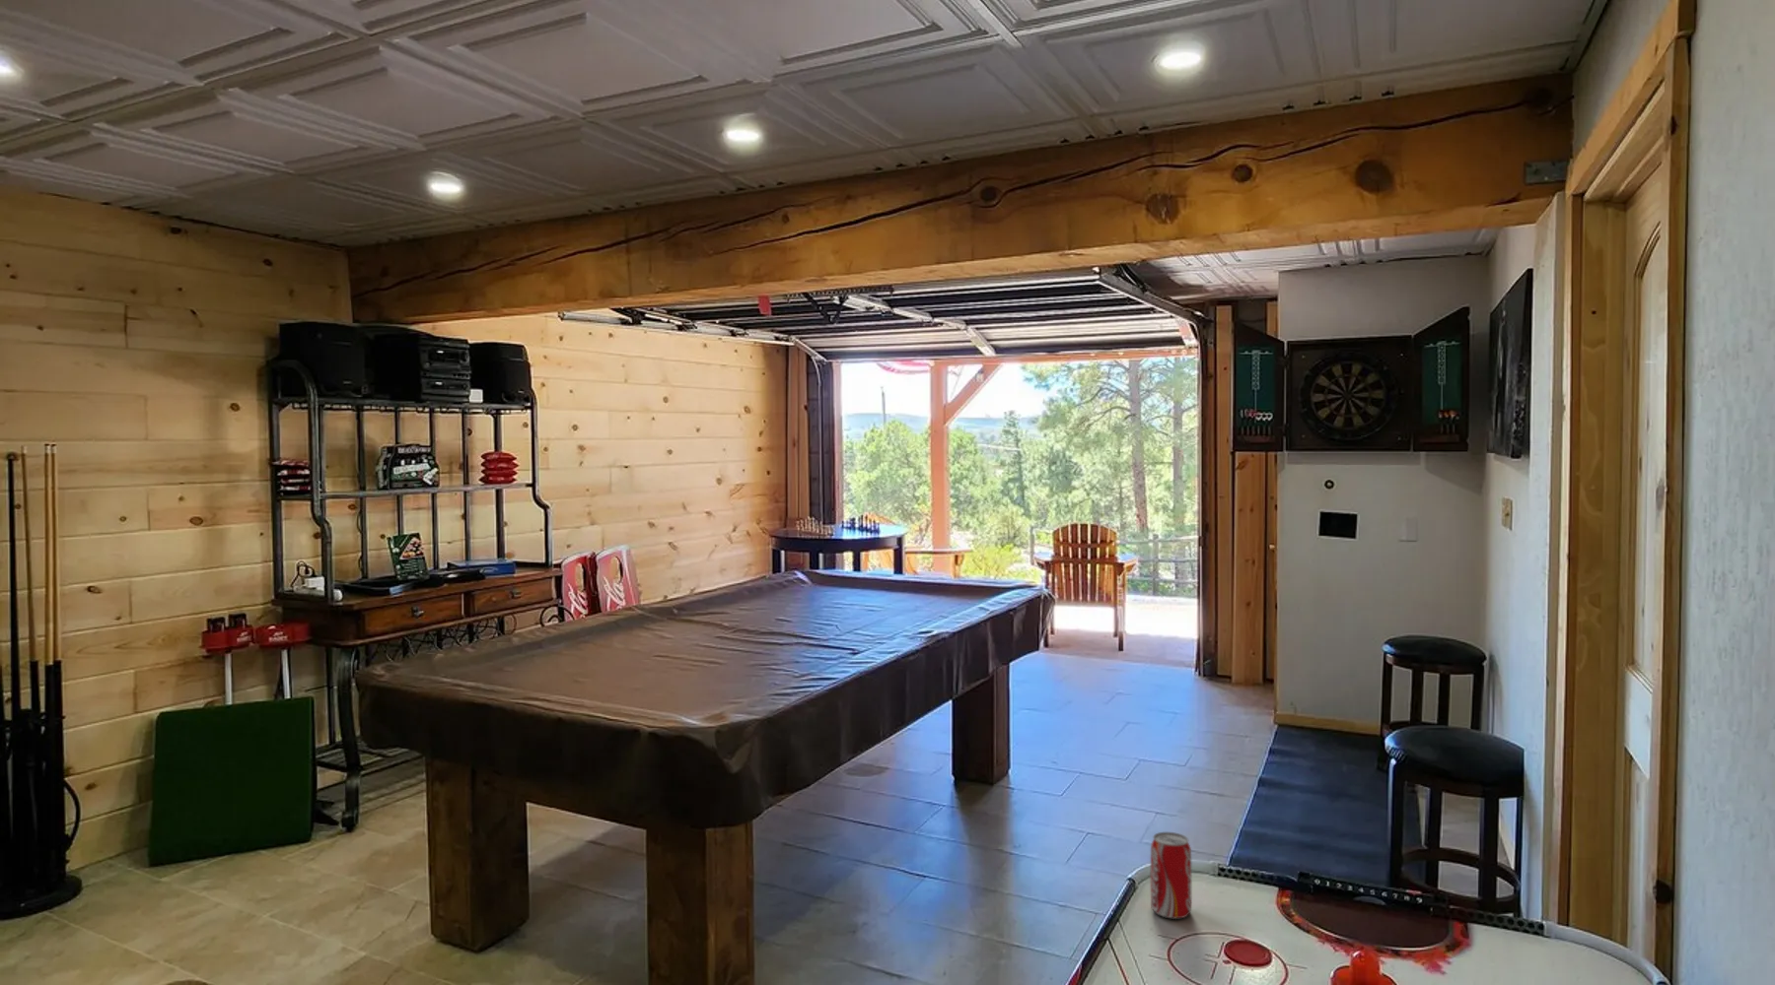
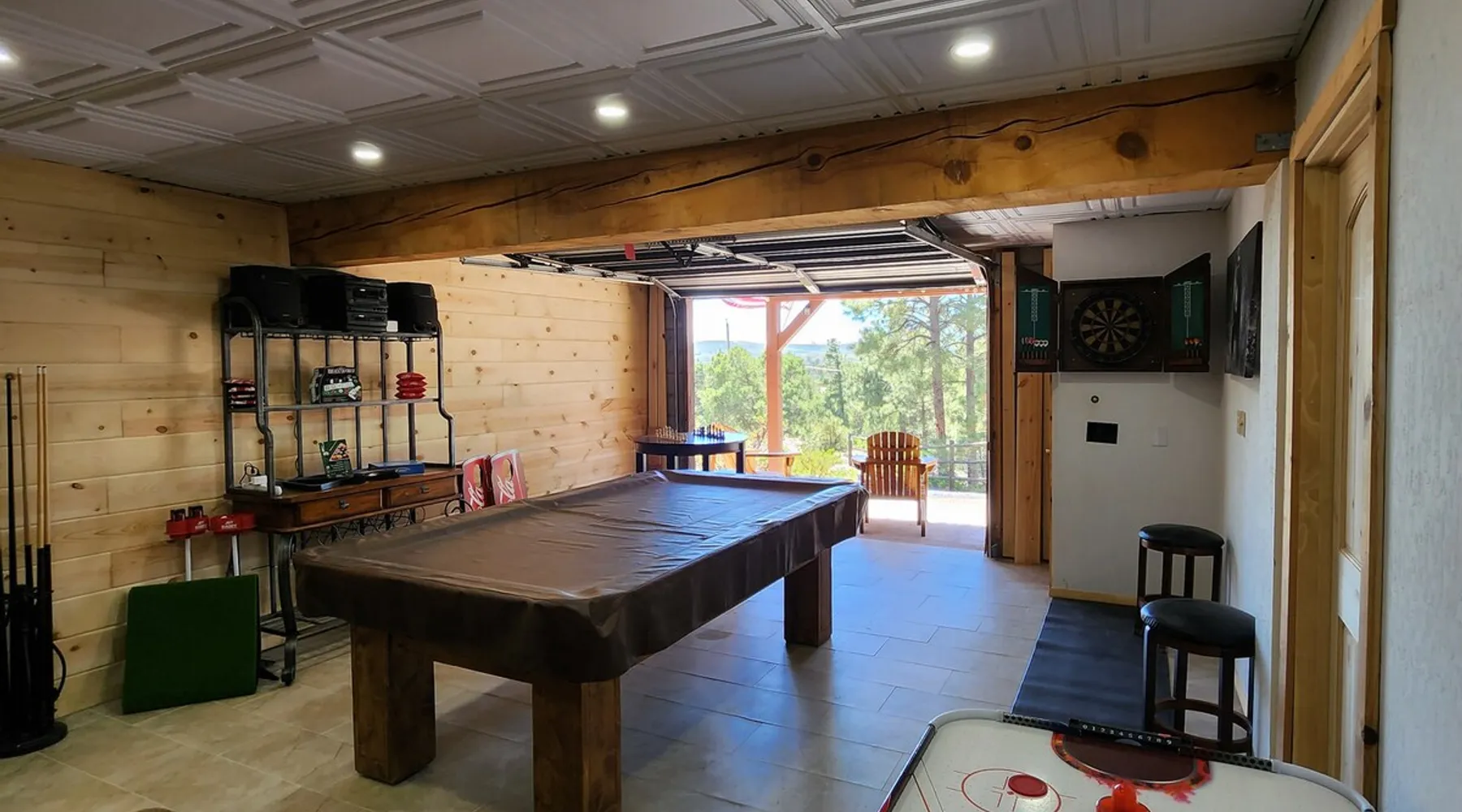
- soda can [1150,831,1192,919]
